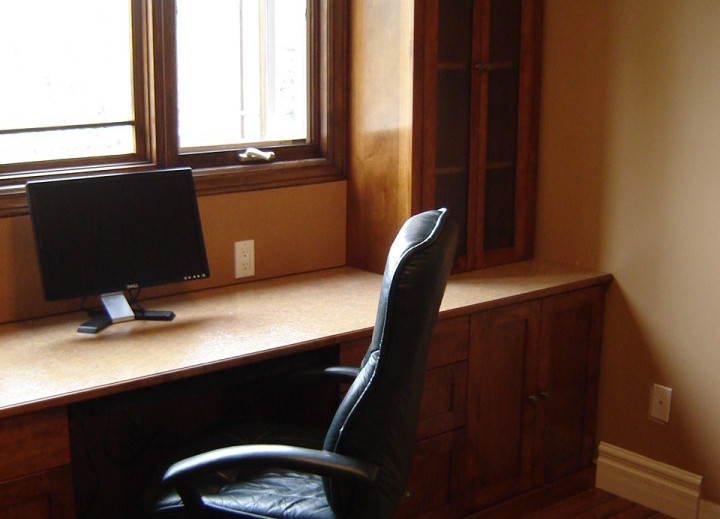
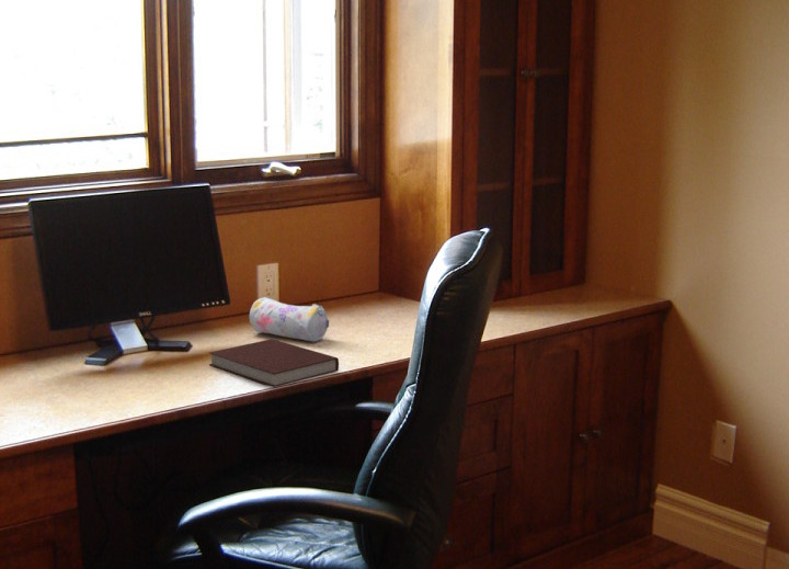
+ notebook [208,338,340,388]
+ pencil case [249,296,330,343]
